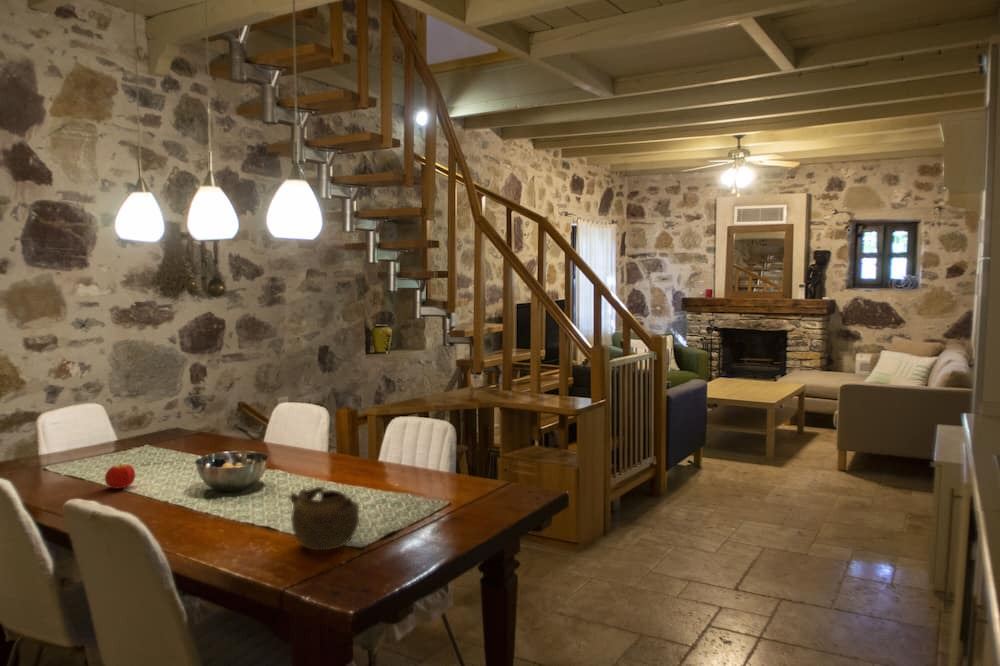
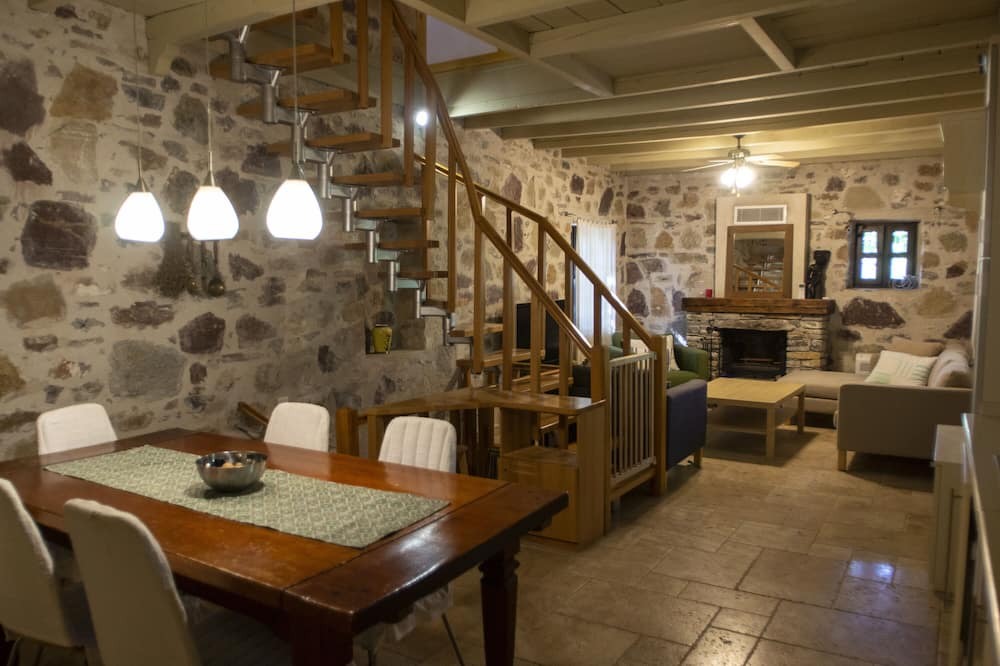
- teapot [287,486,361,551]
- fruit [104,462,136,490]
